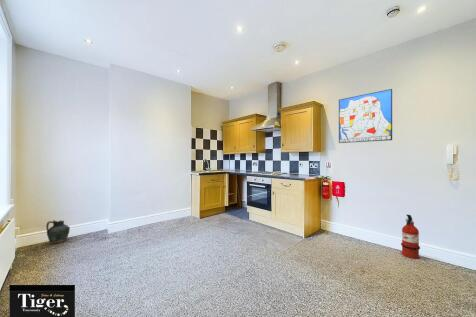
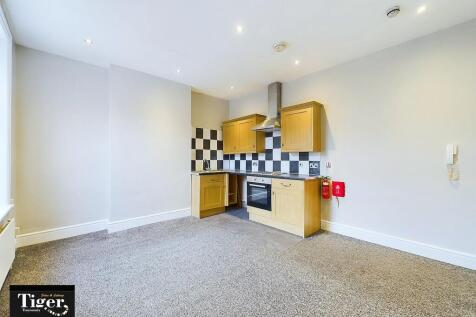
- ceramic jug [45,219,71,245]
- wall art [338,88,393,144]
- fire extinguisher [400,214,421,260]
